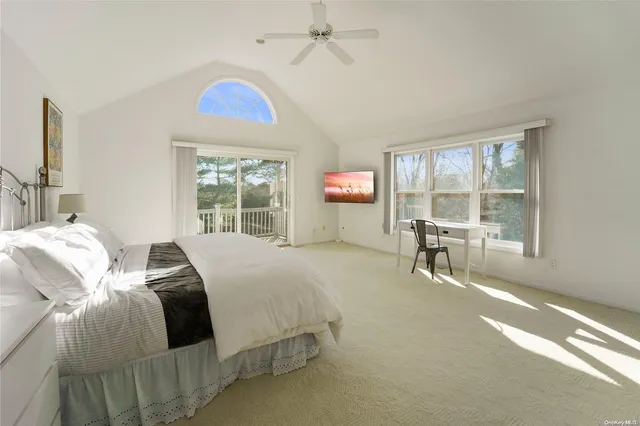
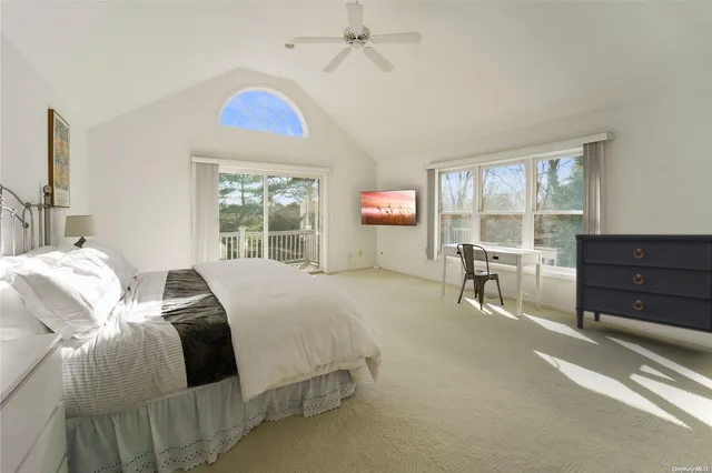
+ dresser [574,233,712,335]
